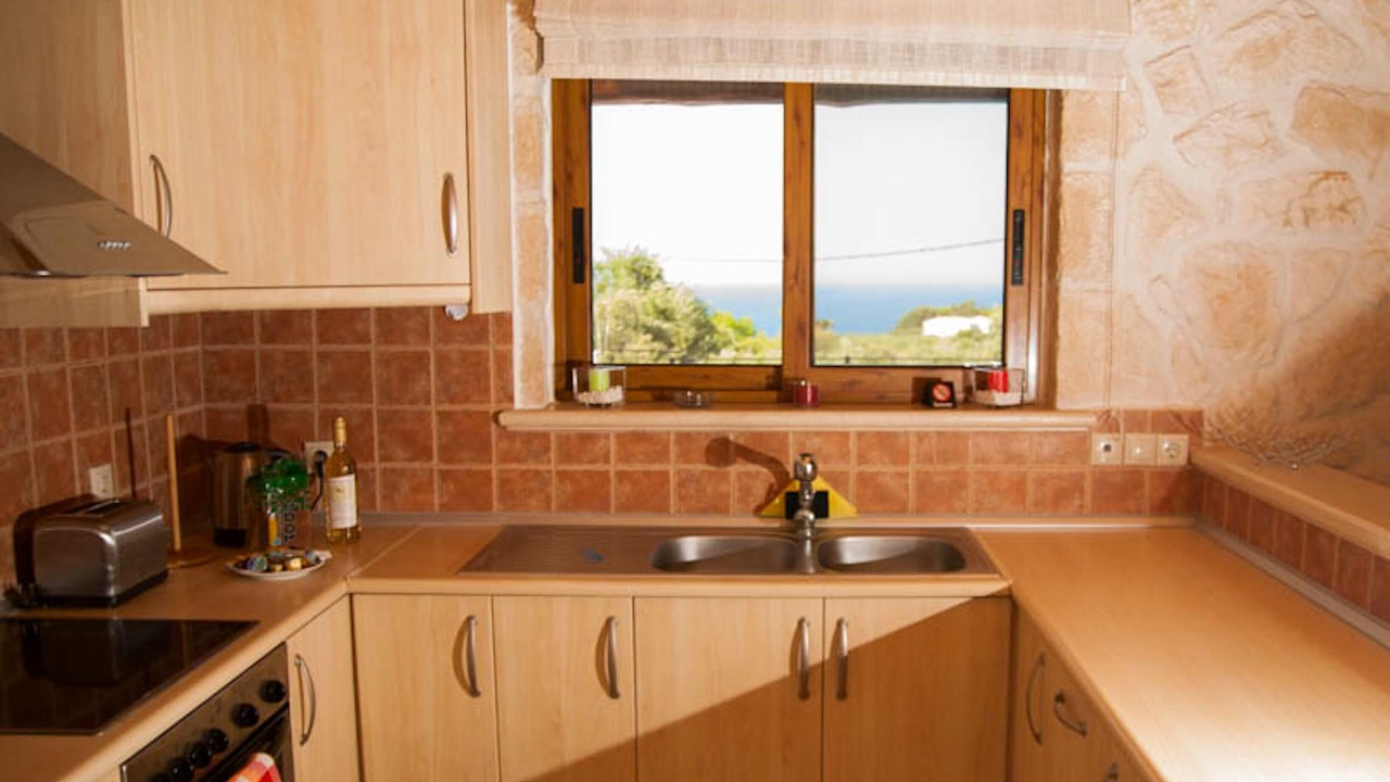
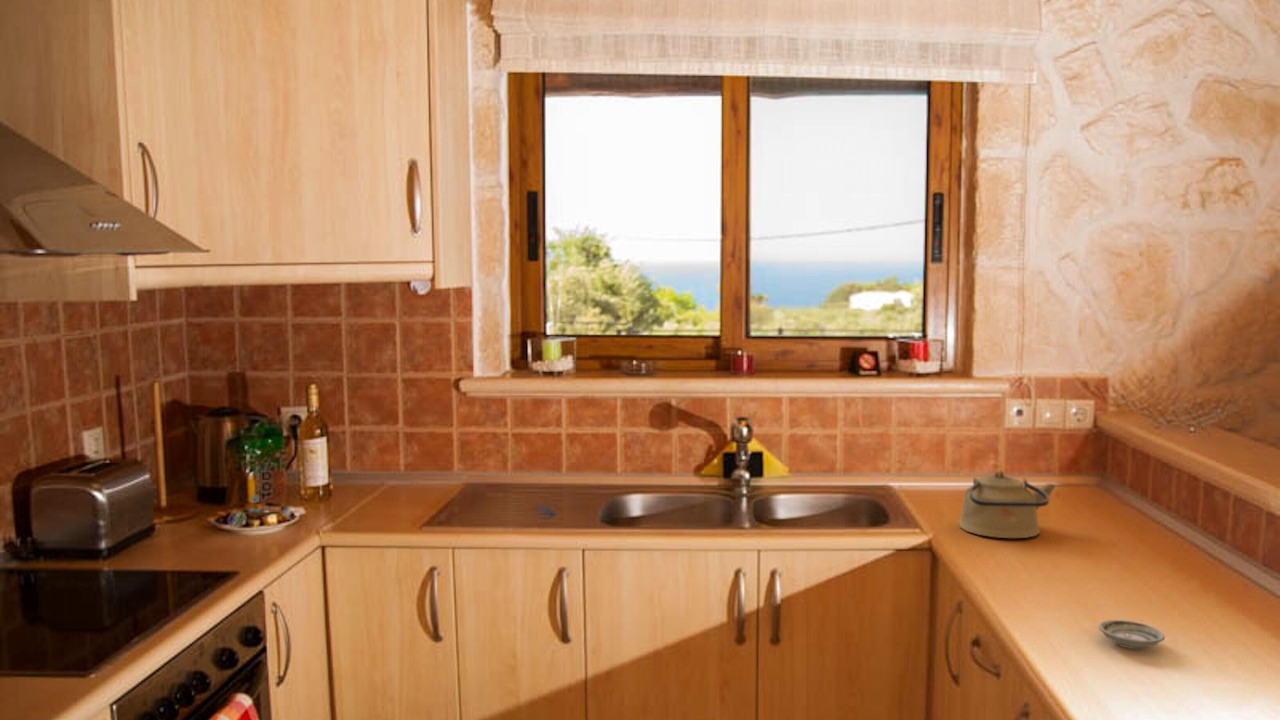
+ kettle [958,469,1057,539]
+ saucer [1097,619,1166,650]
